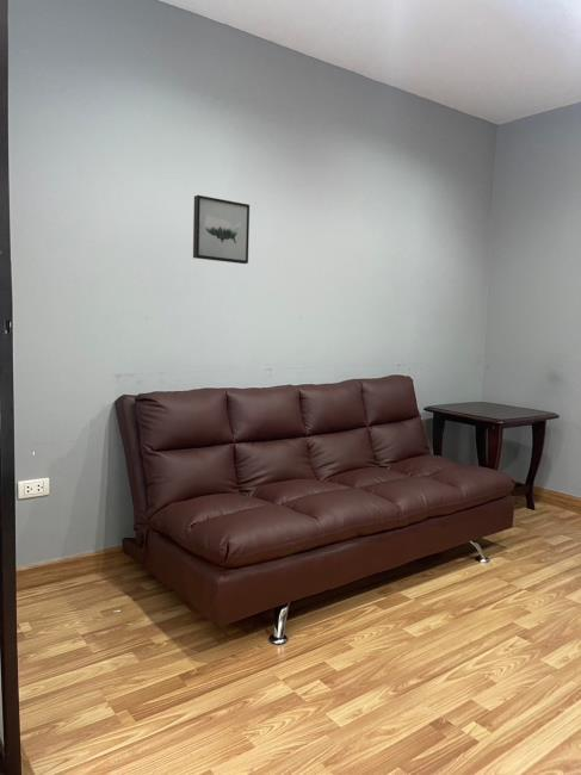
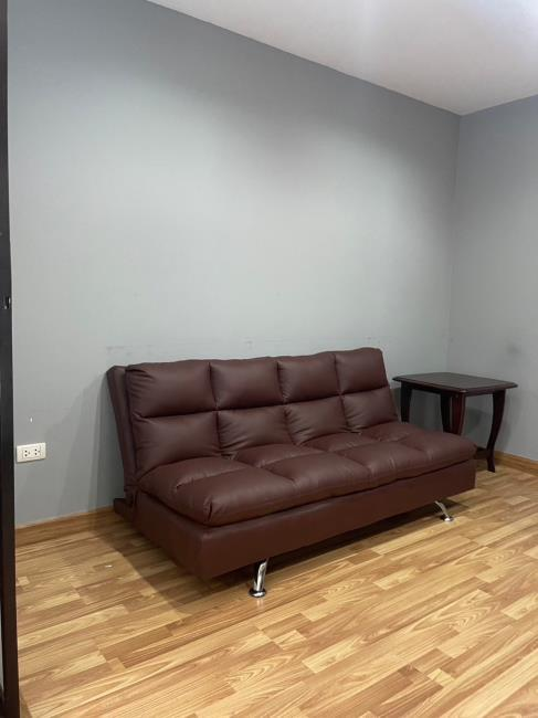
- wall art [192,194,251,265]
